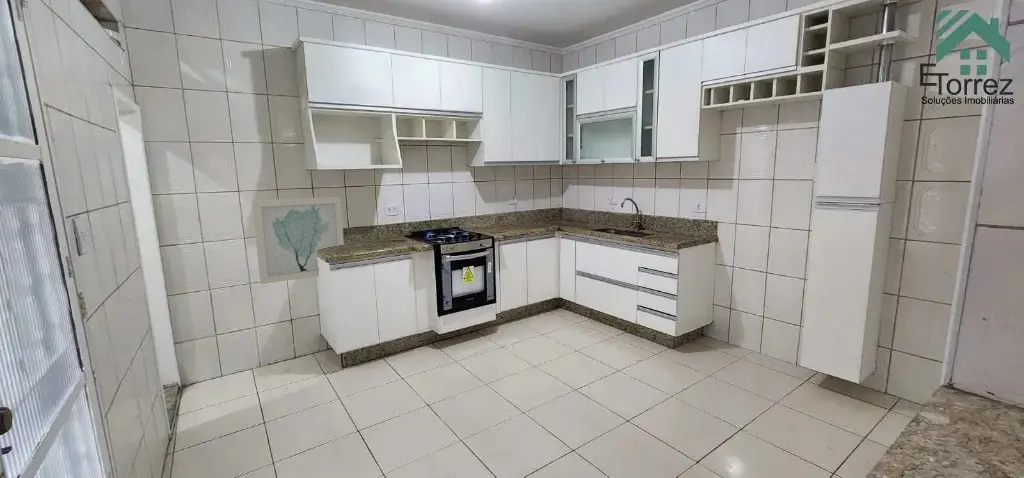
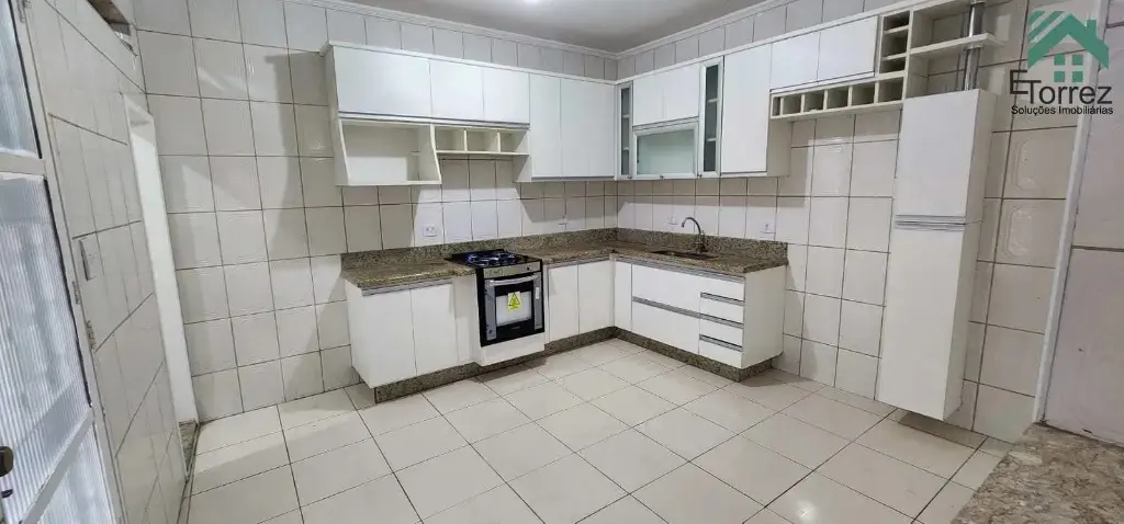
- wall art [251,196,345,285]
